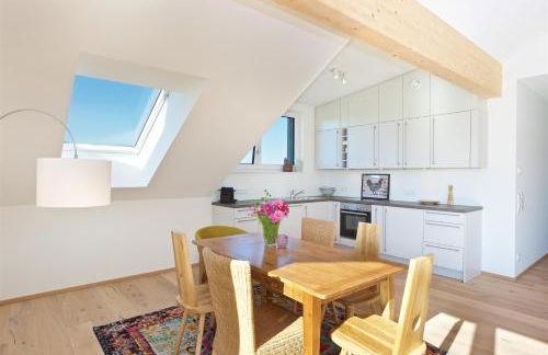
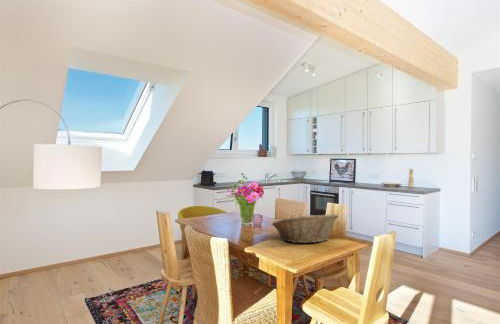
+ fruit basket [271,213,340,244]
